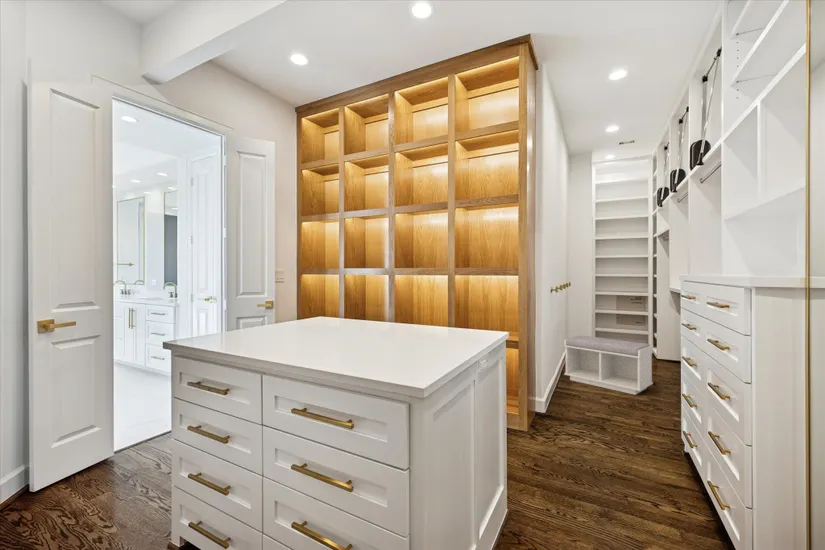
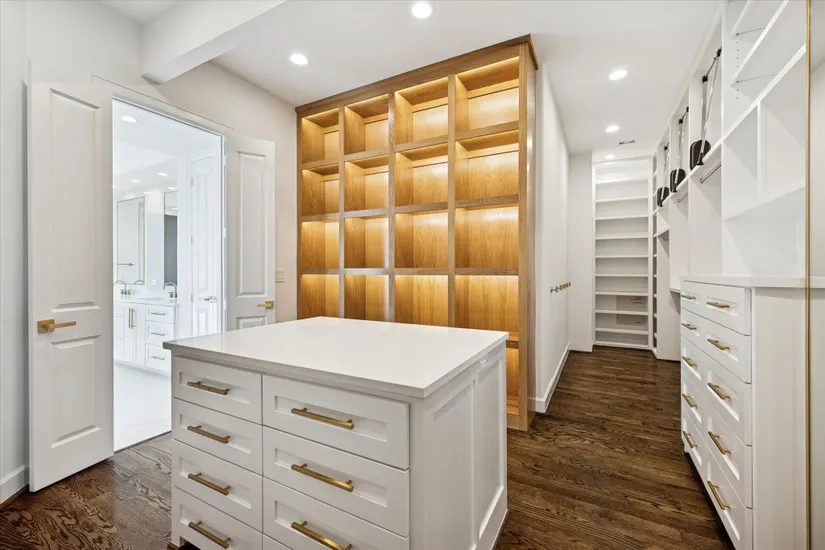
- bench [563,335,654,396]
